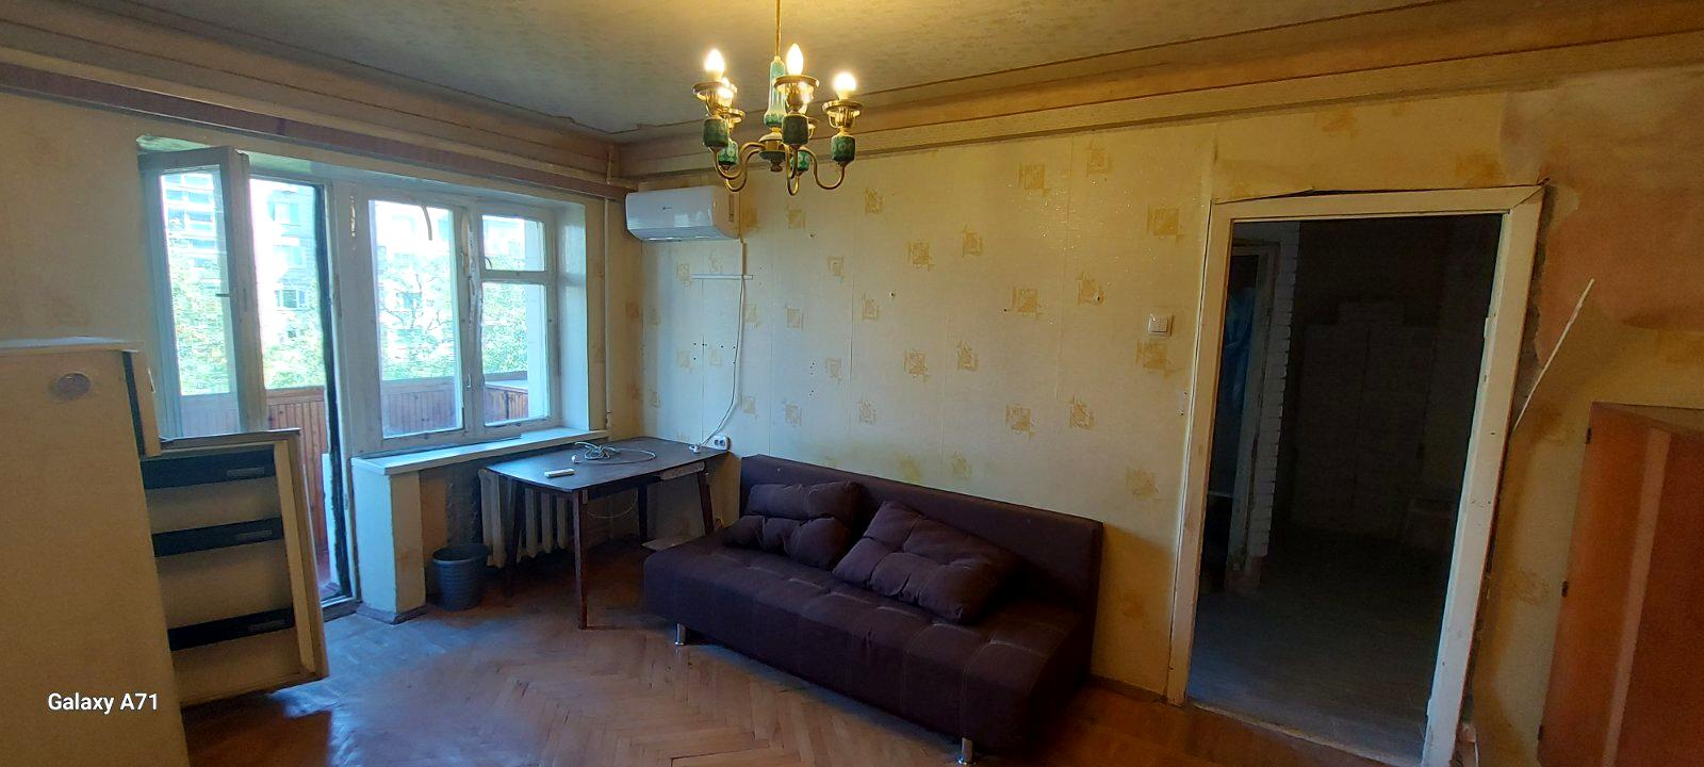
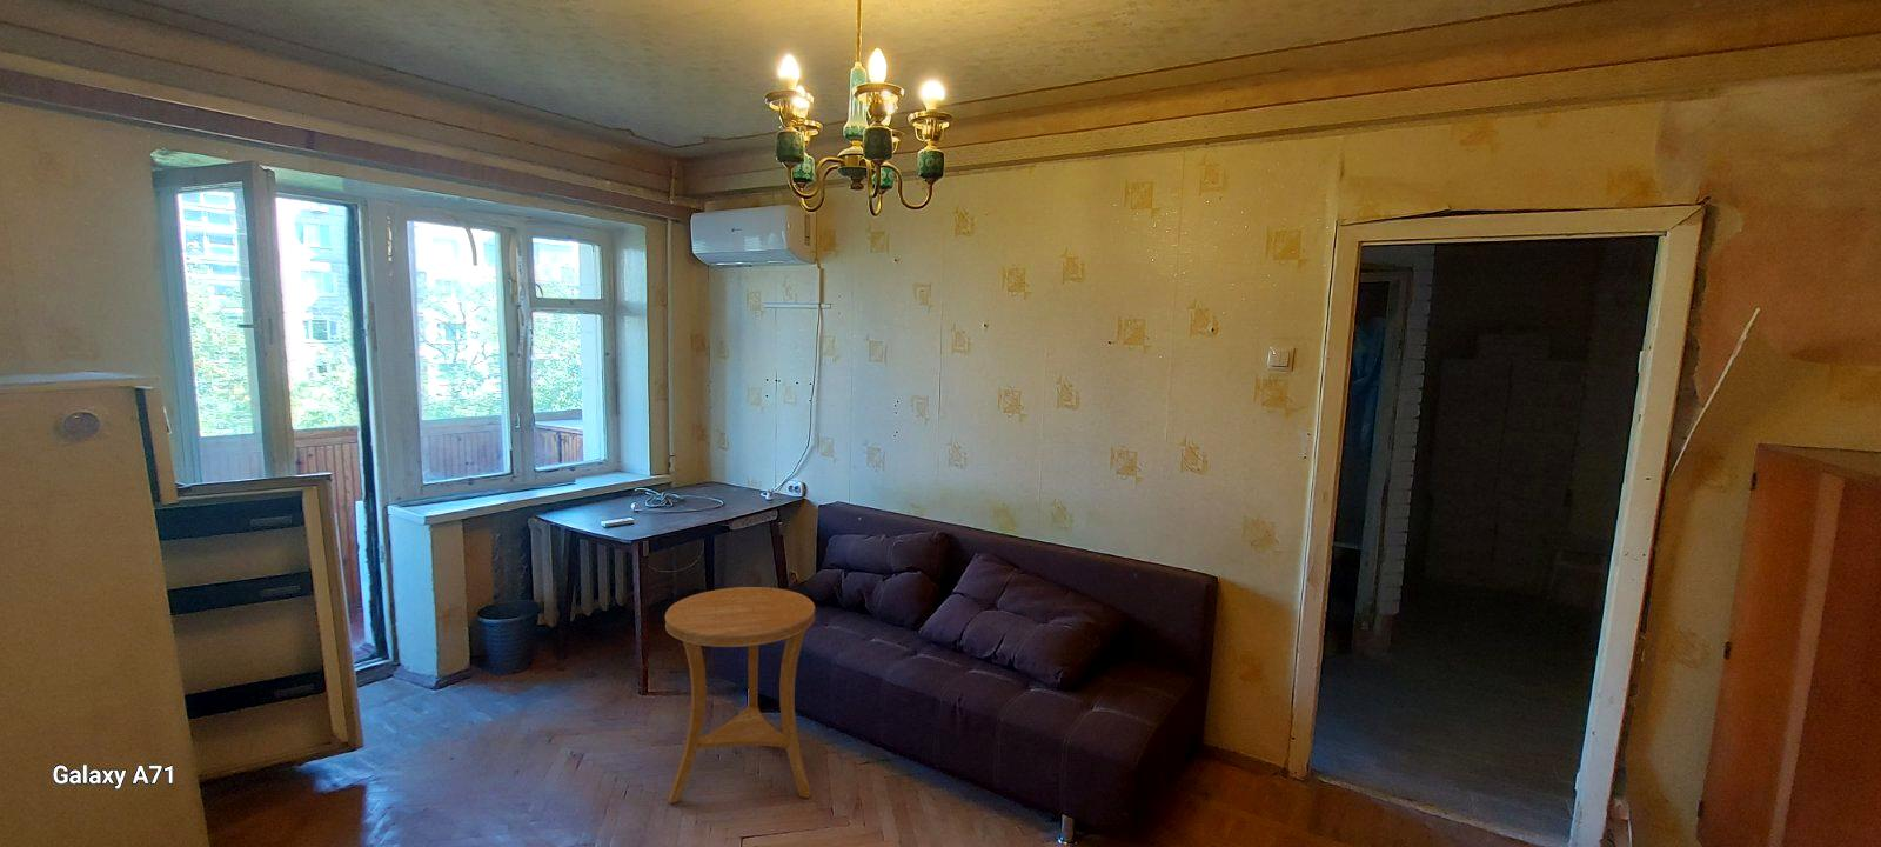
+ side table [663,585,816,805]
